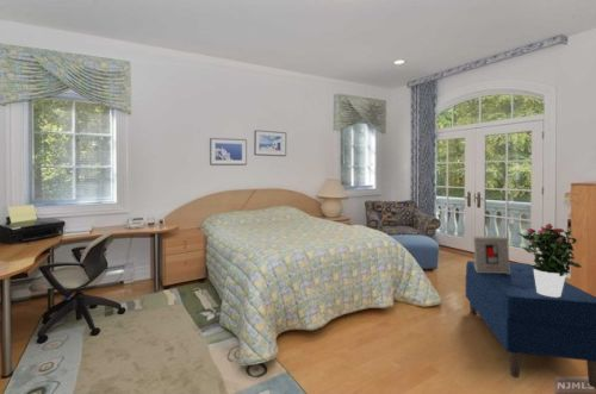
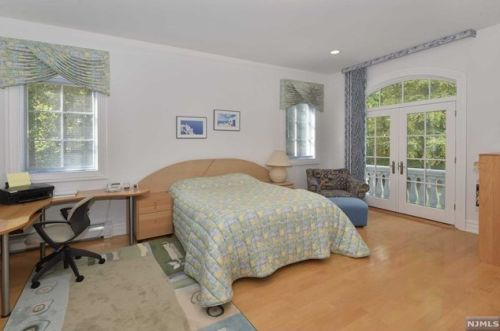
- decorative box [472,234,510,274]
- bench [465,259,596,389]
- potted flower [517,223,583,298]
